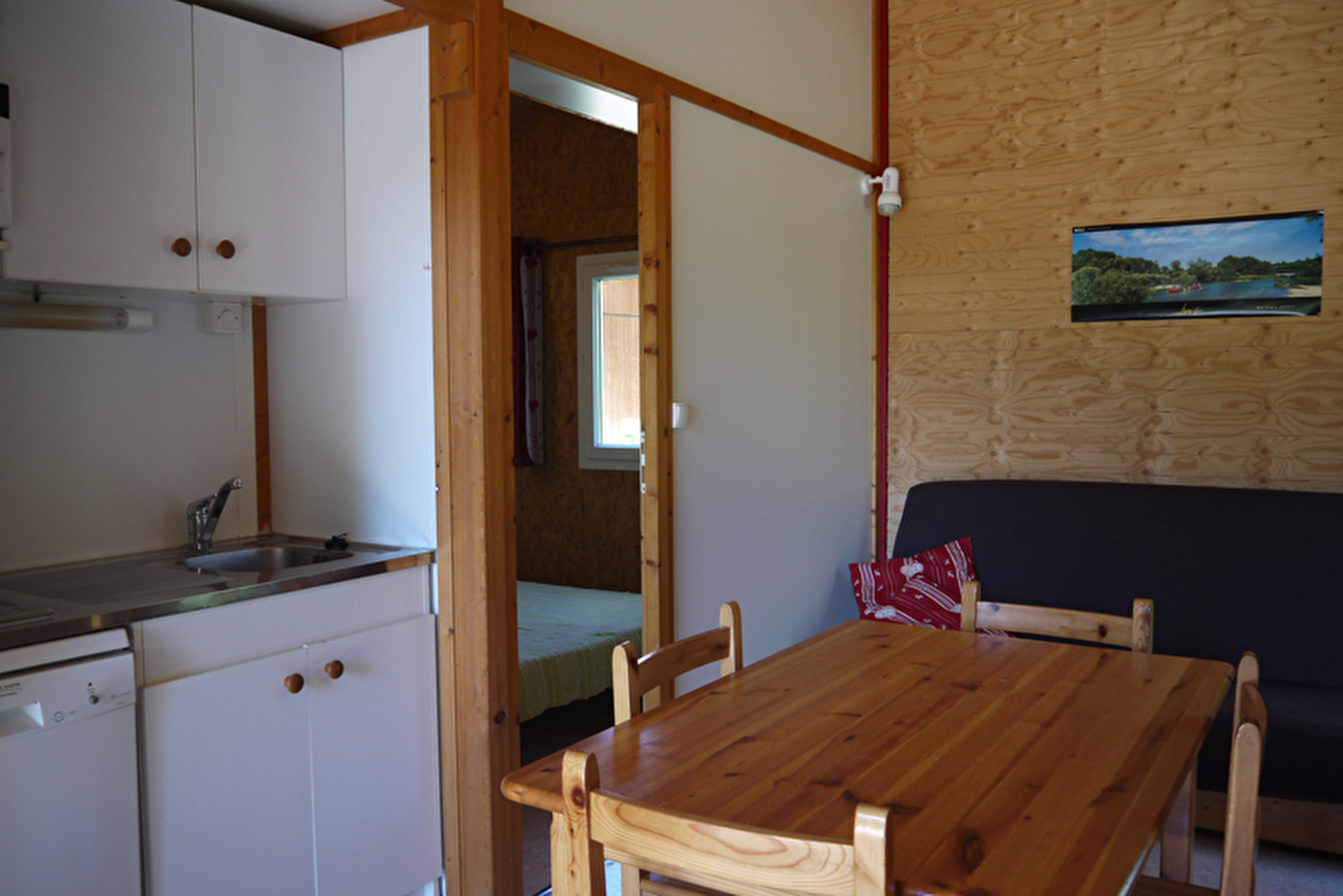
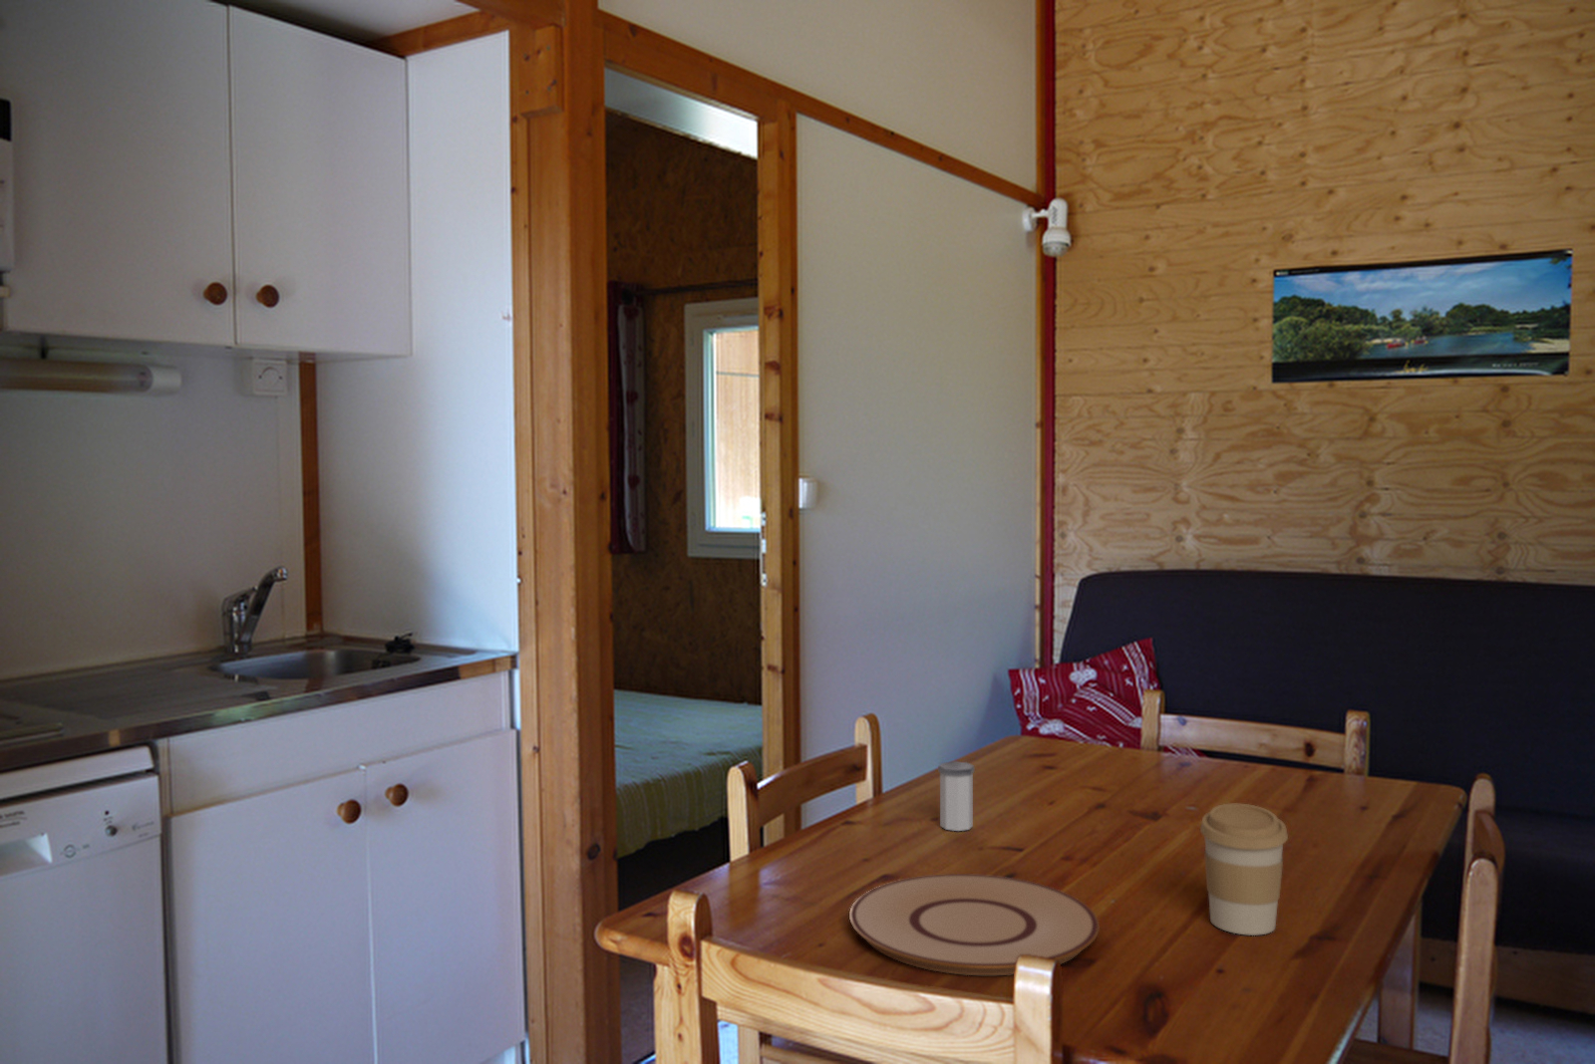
+ salt shaker [937,760,975,832]
+ plate [848,873,1101,976]
+ coffee cup [1200,803,1289,937]
